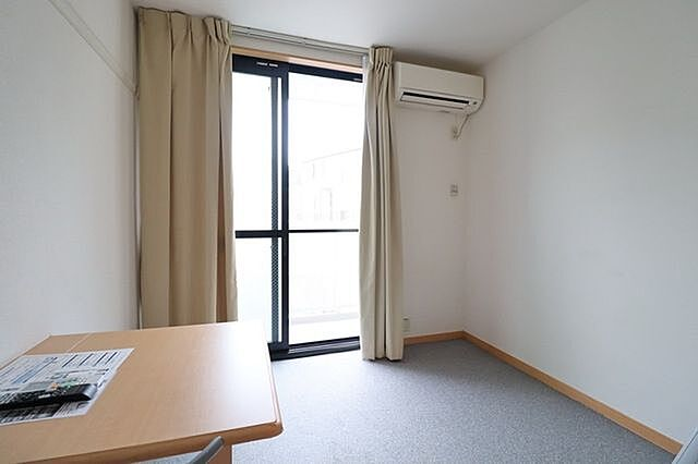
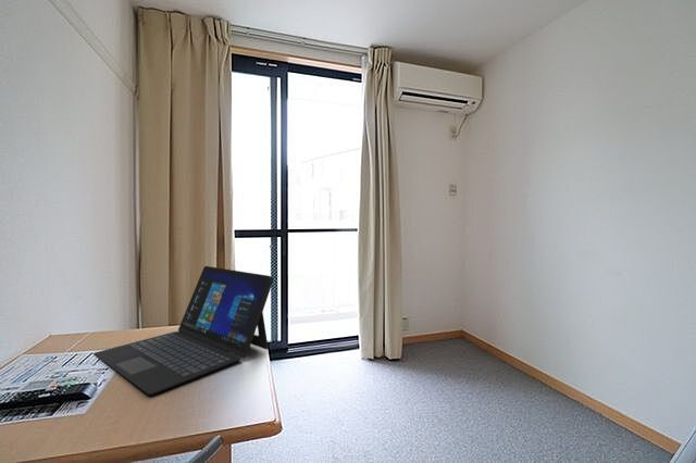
+ laptop [92,265,275,396]
